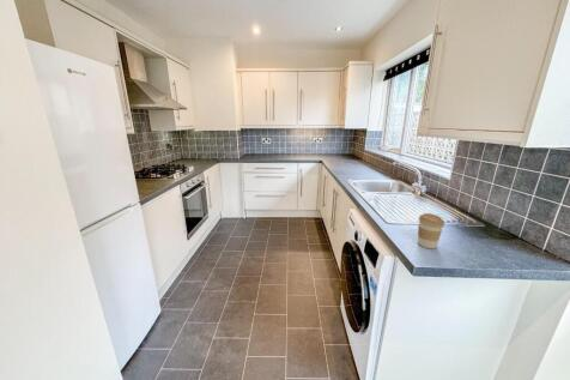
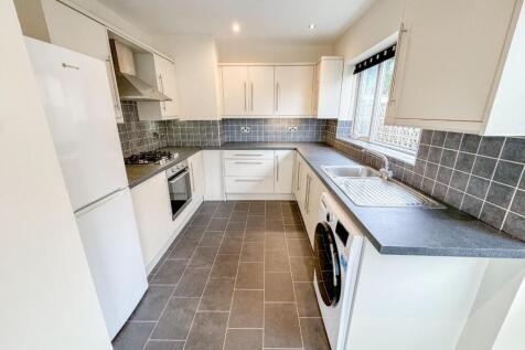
- coffee cup [417,212,445,249]
